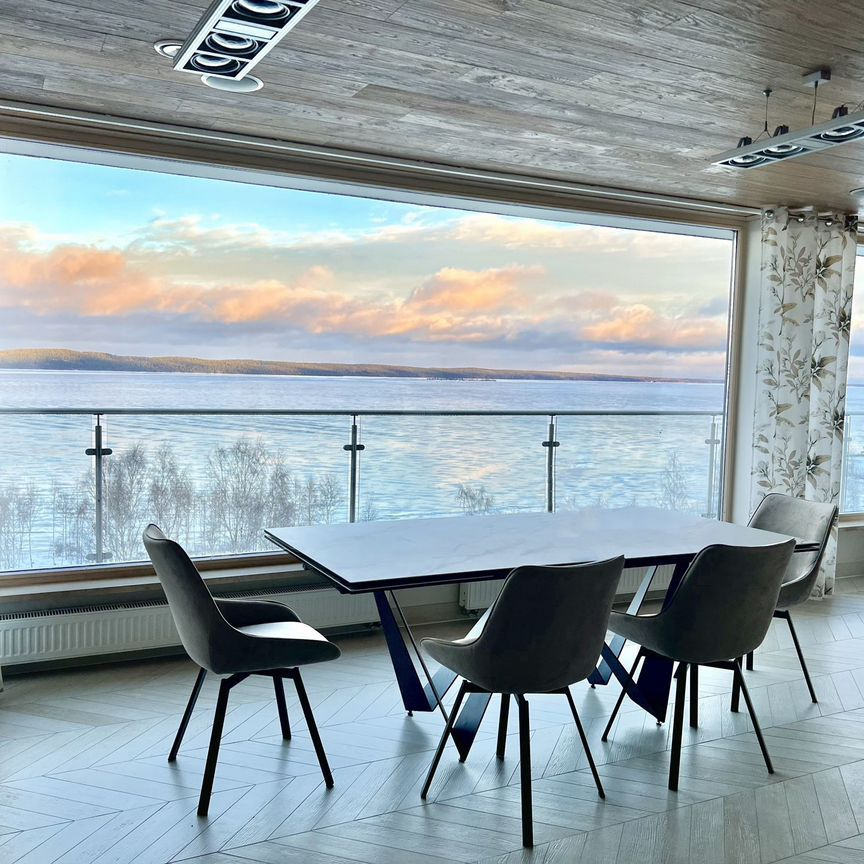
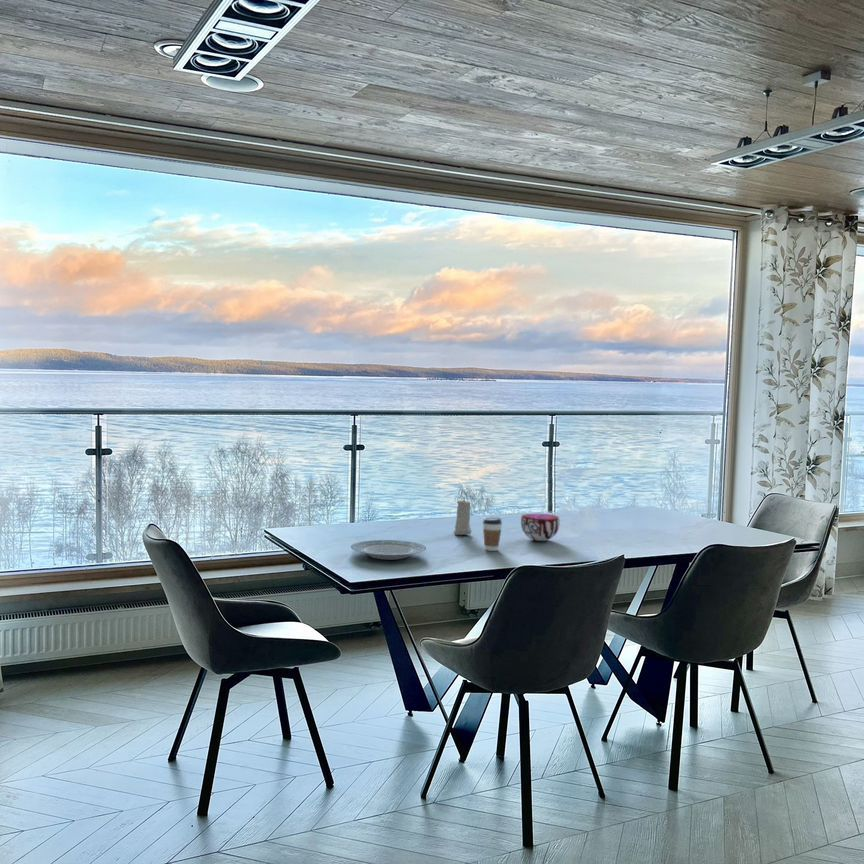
+ decorative bowl [520,513,561,542]
+ plate [350,539,427,561]
+ candle [453,497,473,536]
+ coffee cup [482,517,503,552]
